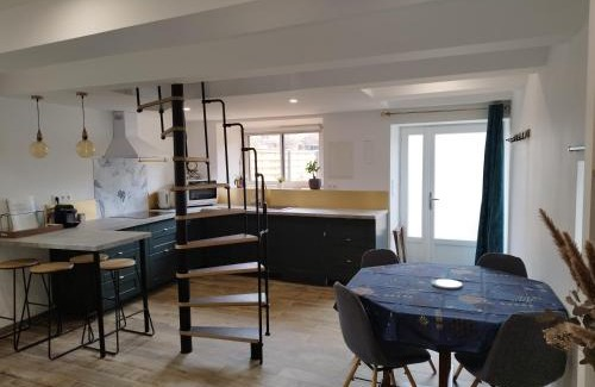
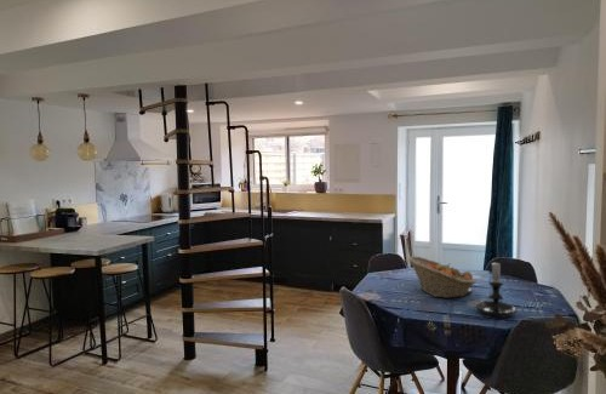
+ fruit basket [407,255,478,299]
+ candle holder [474,258,518,318]
